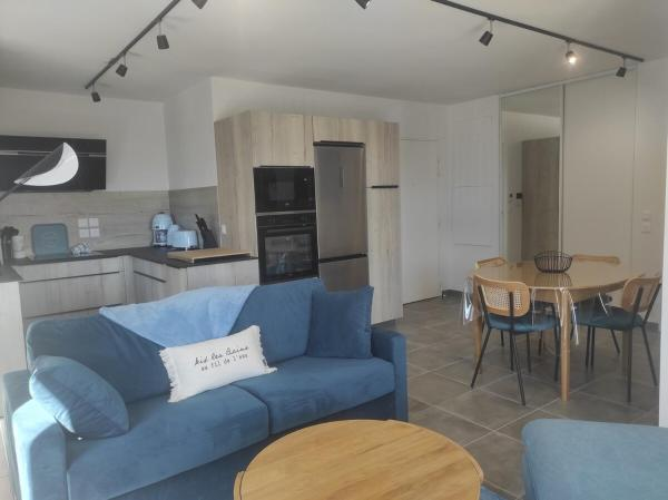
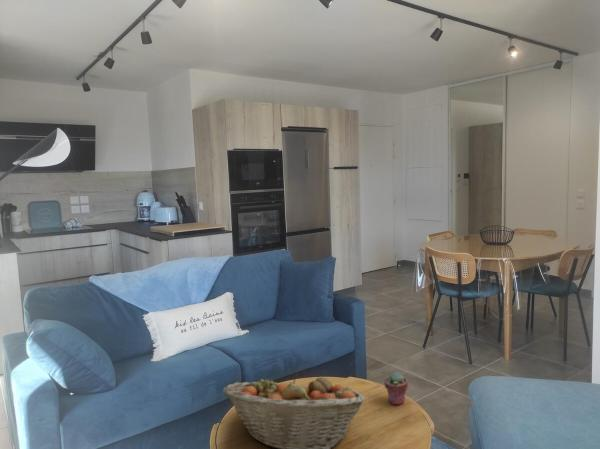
+ potted succulent [383,371,409,406]
+ fruit basket [222,373,366,449]
